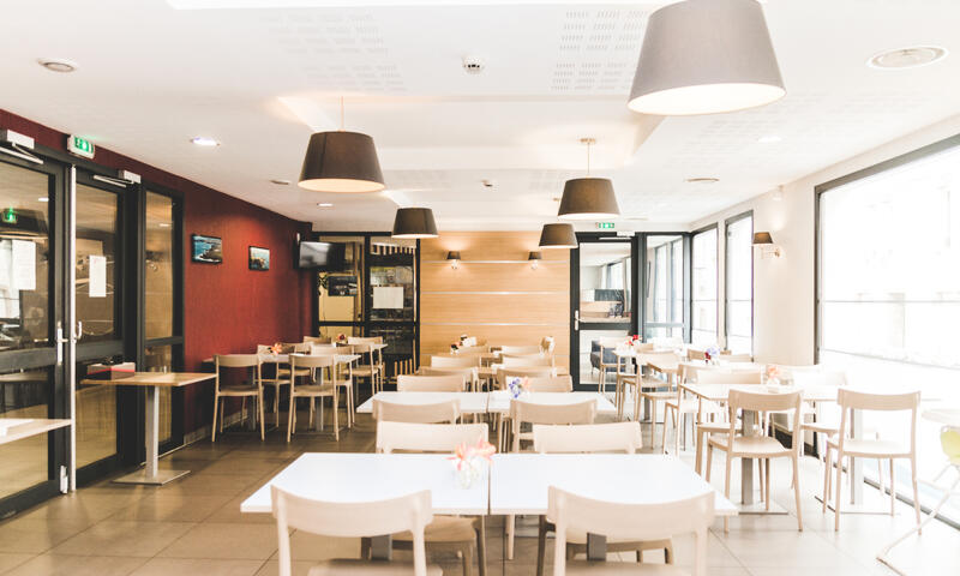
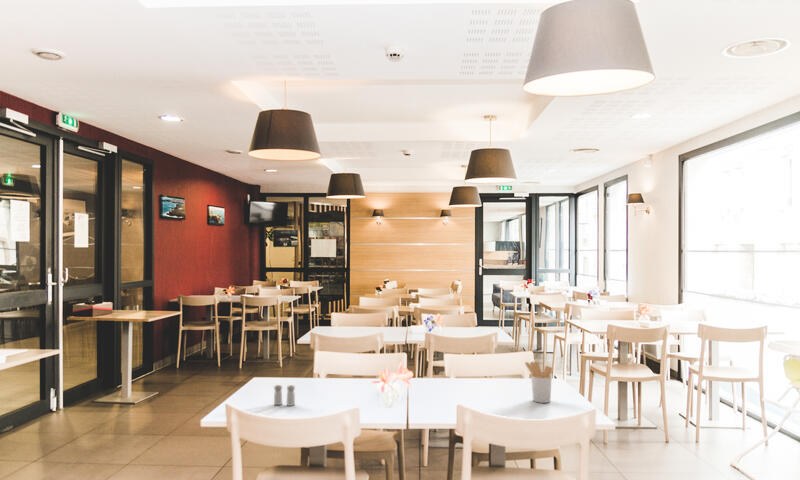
+ salt and pepper shaker [273,384,296,407]
+ utensil holder [524,361,554,404]
